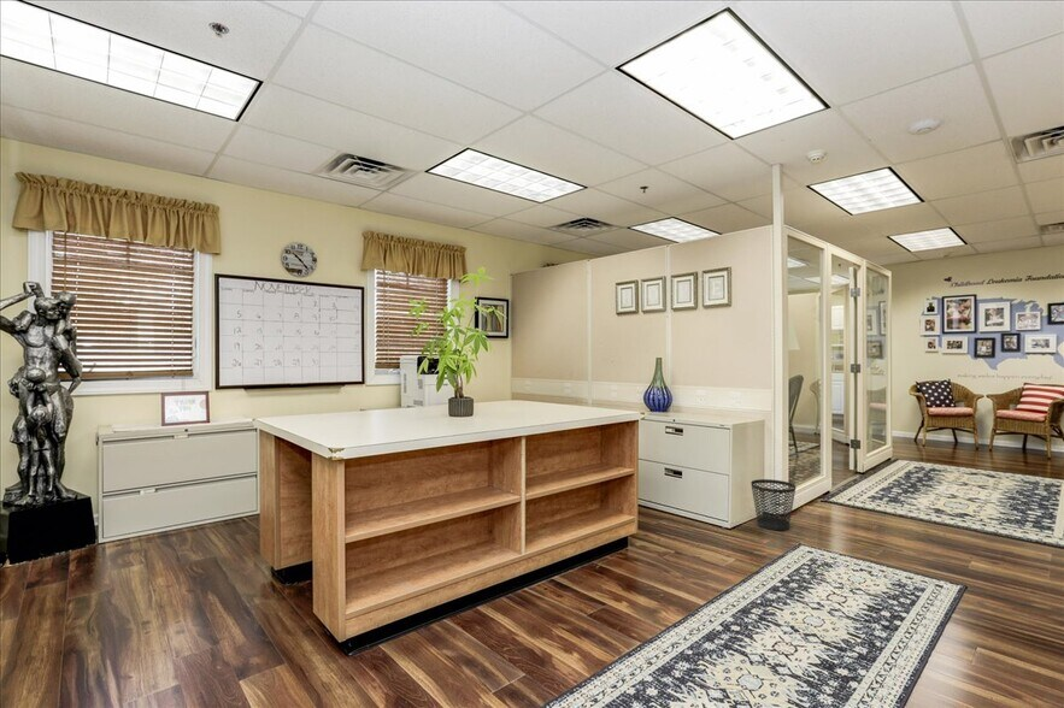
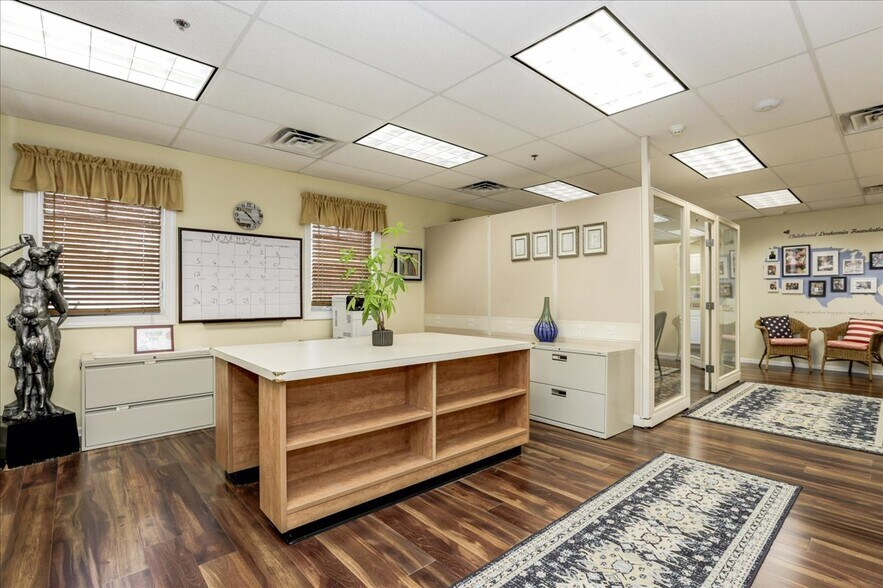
- wastebasket [749,478,796,531]
